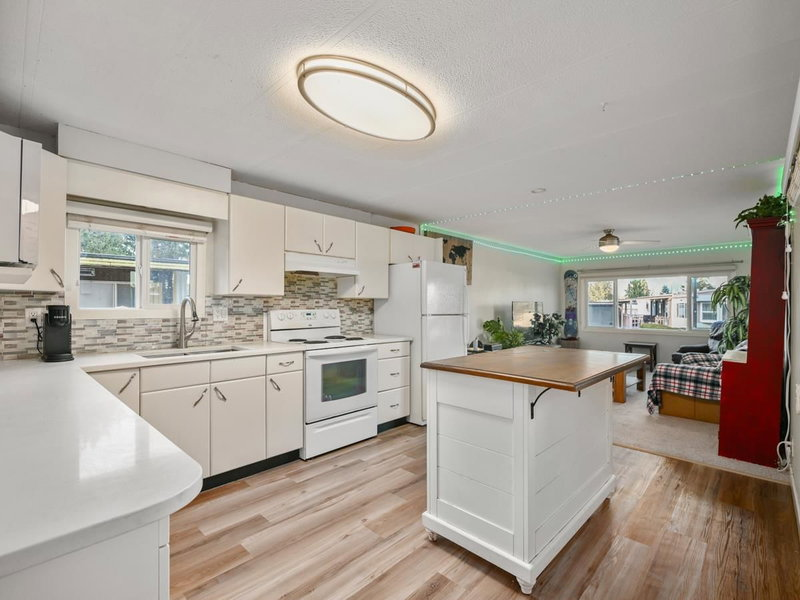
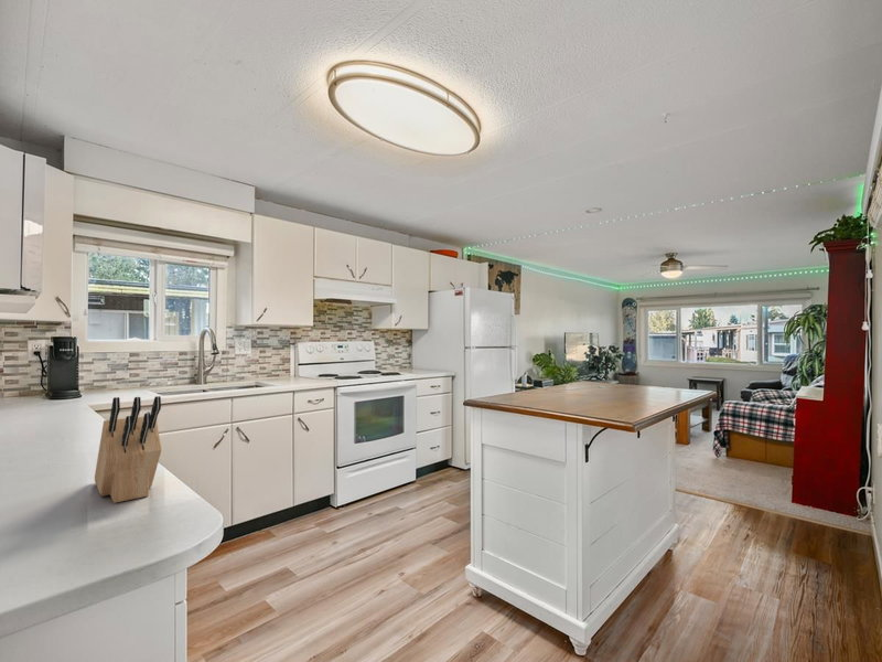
+ knife block [94,395,163,504]
